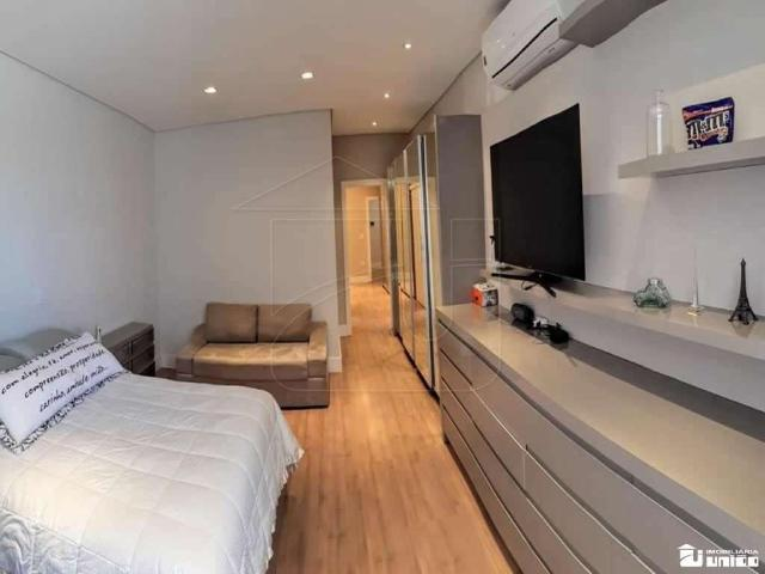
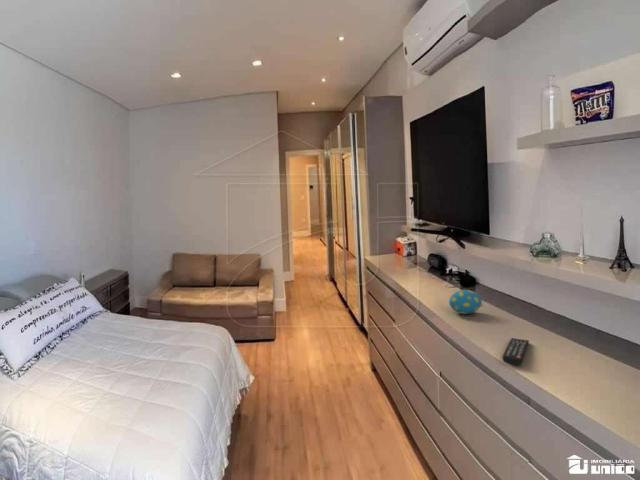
+ remote control [501,337,530,366]
+ decorative egg [448,289,483,315]
